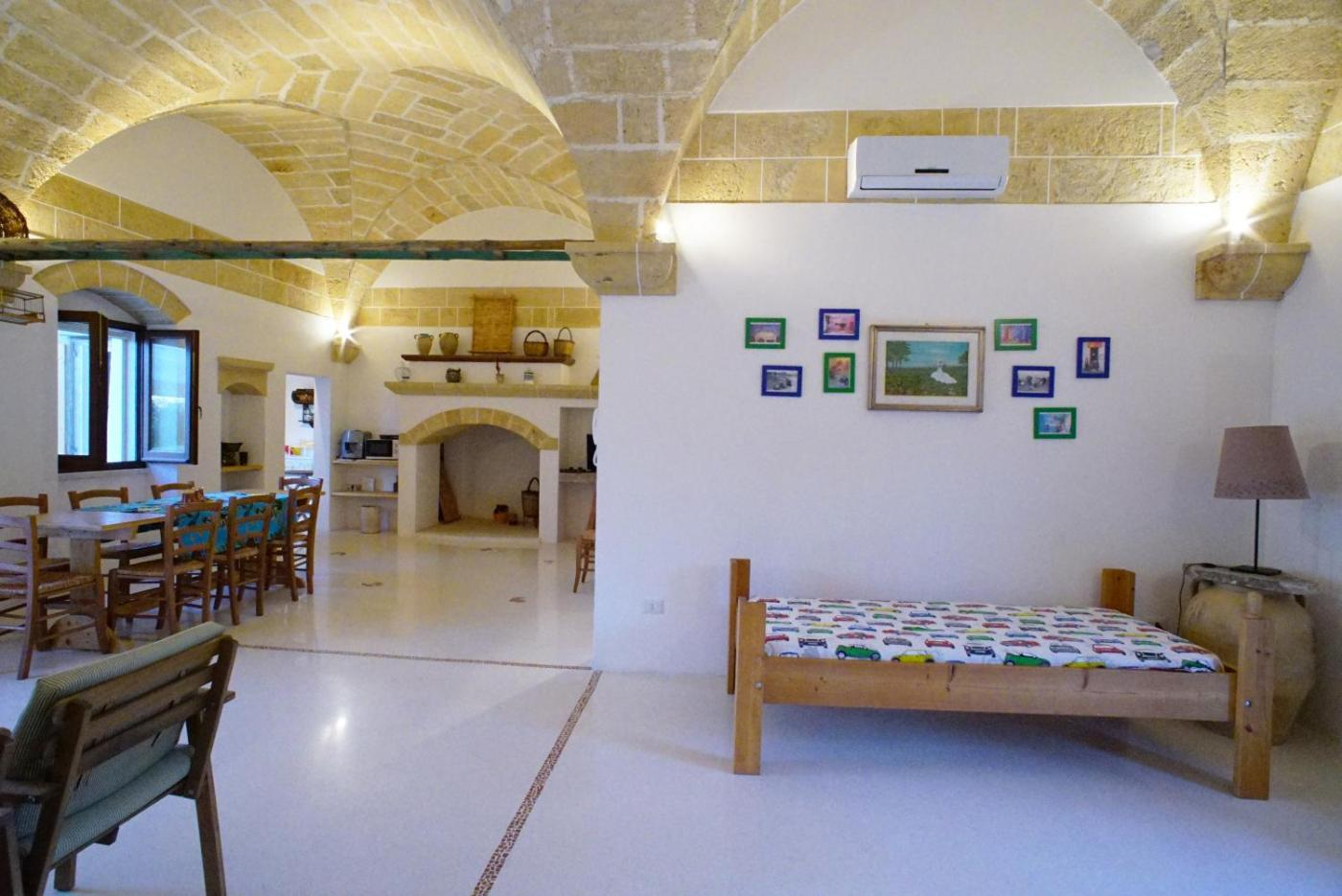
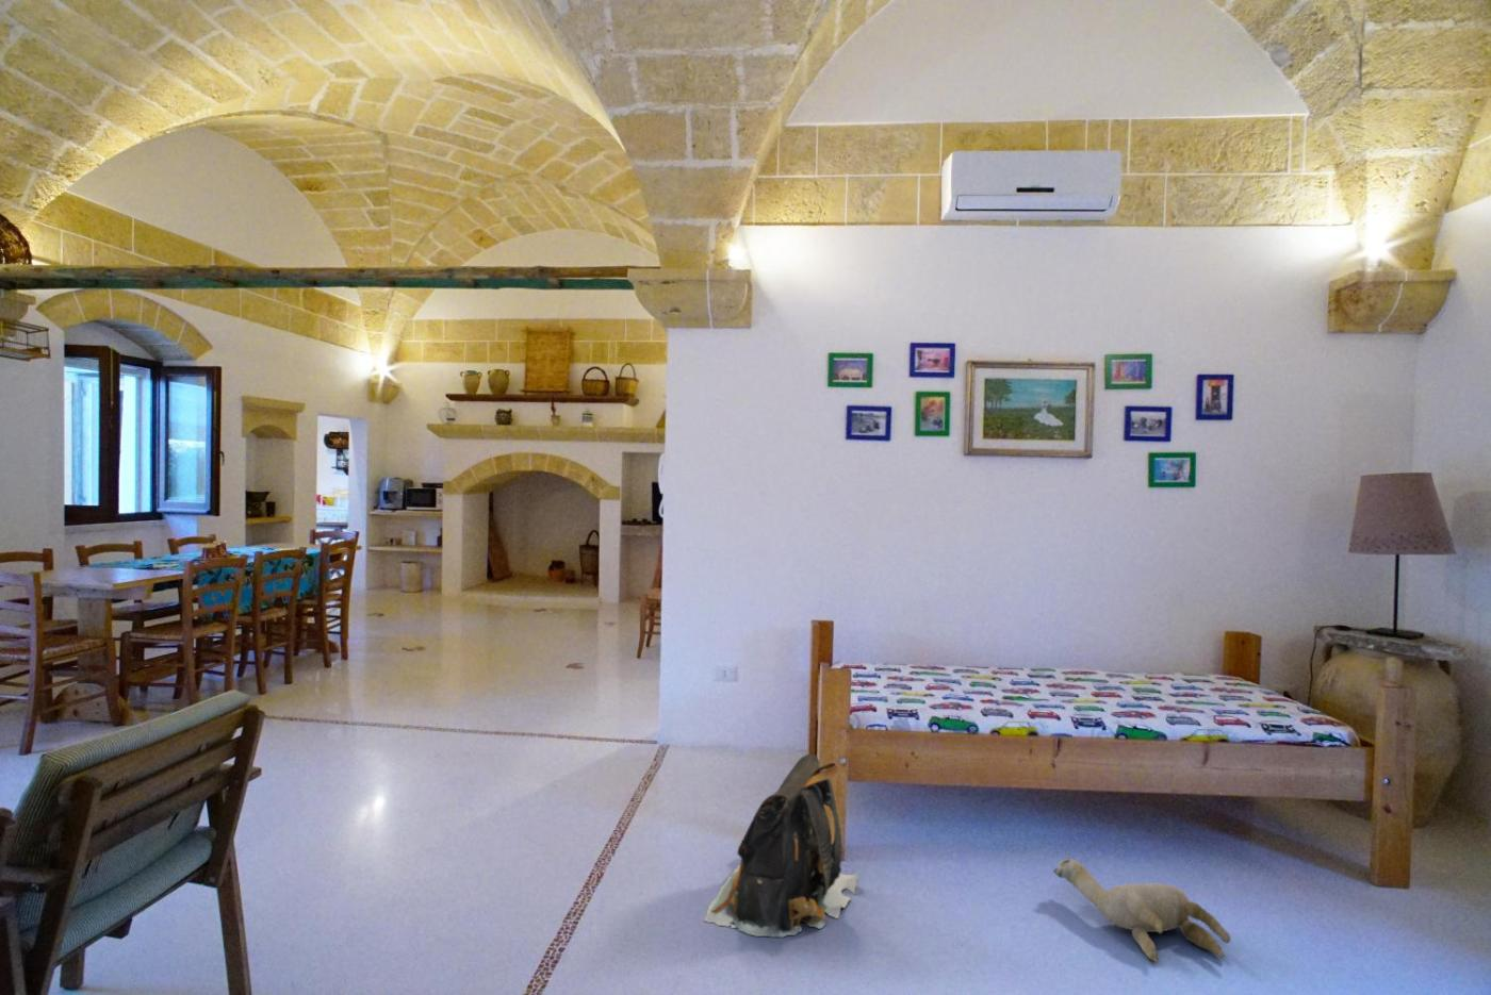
+ plush toy [1053,855,1231,963]
+ backpack [703,753,861,938]
